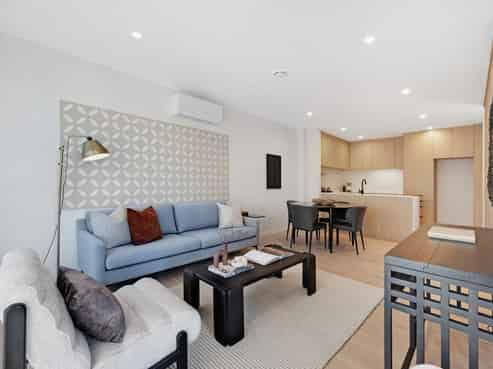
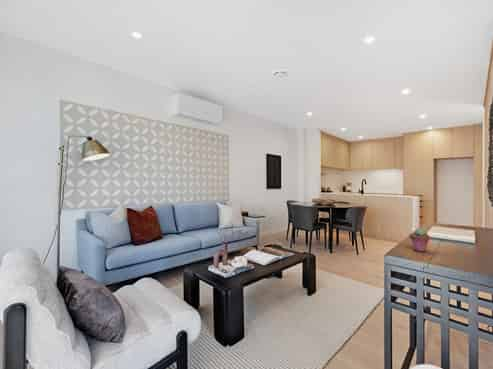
+ potted succulent [408,228,431,253]
